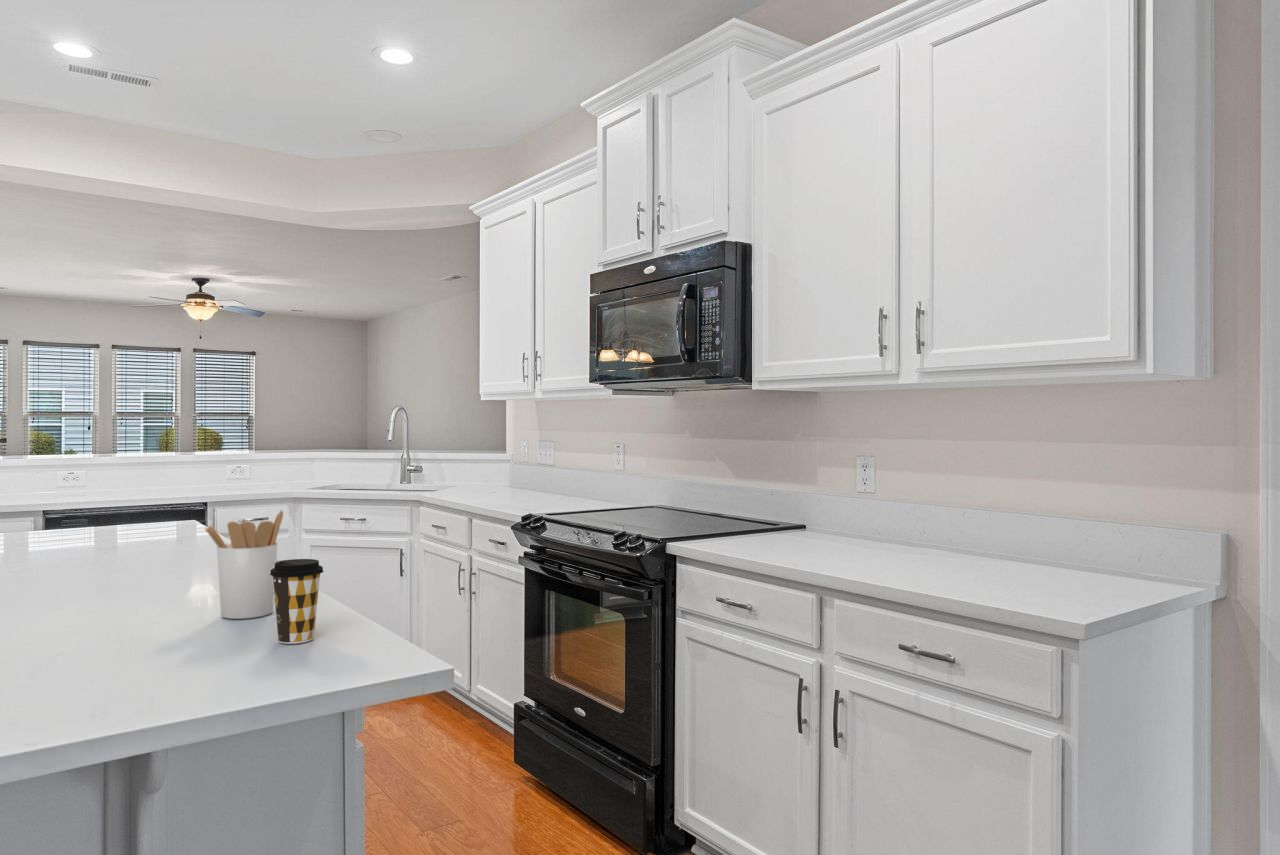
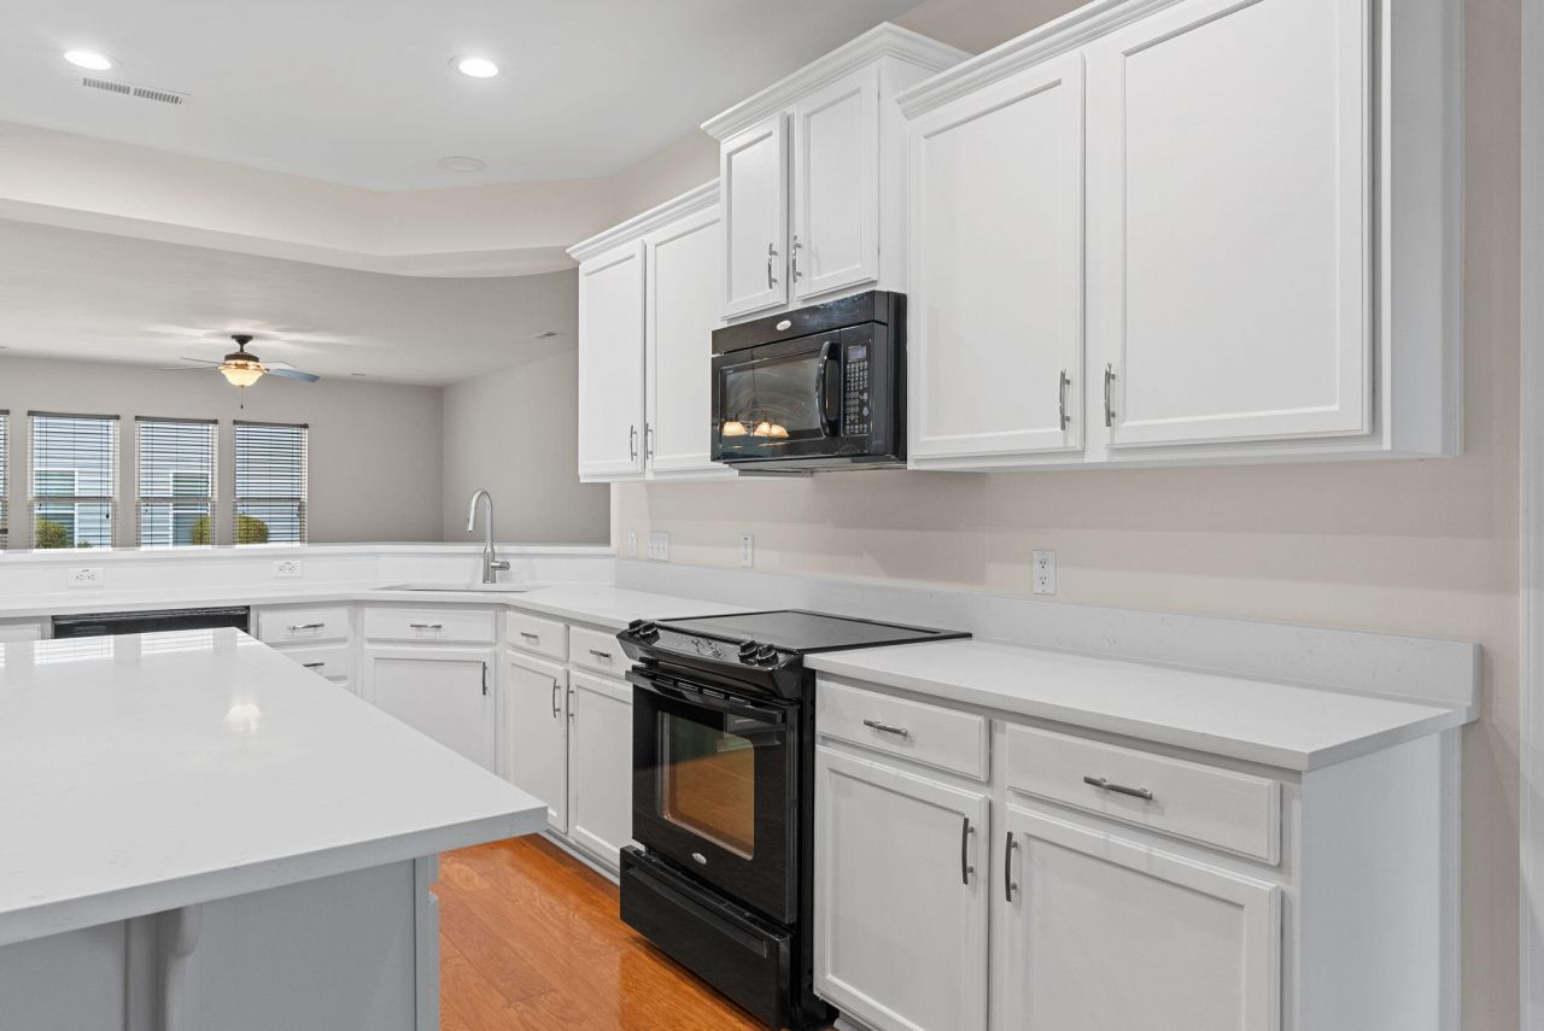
- coffee cup [270,558,324,645]
- utensil holder [204,509,284,620]
